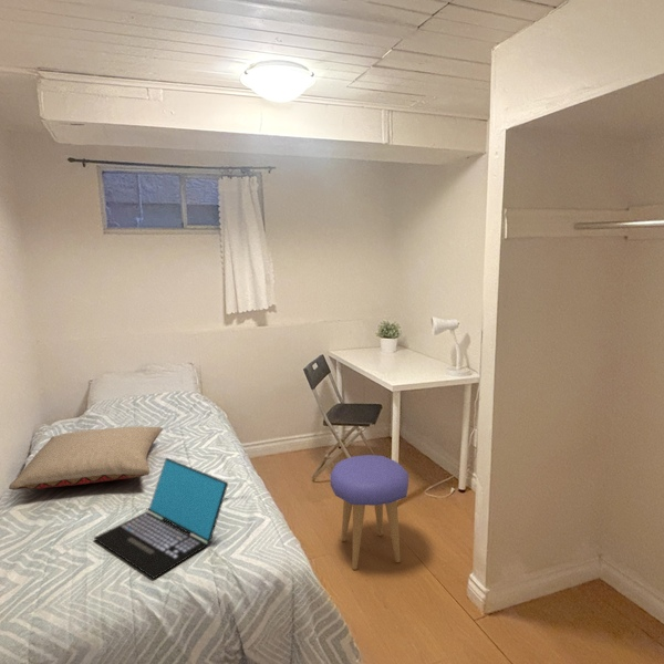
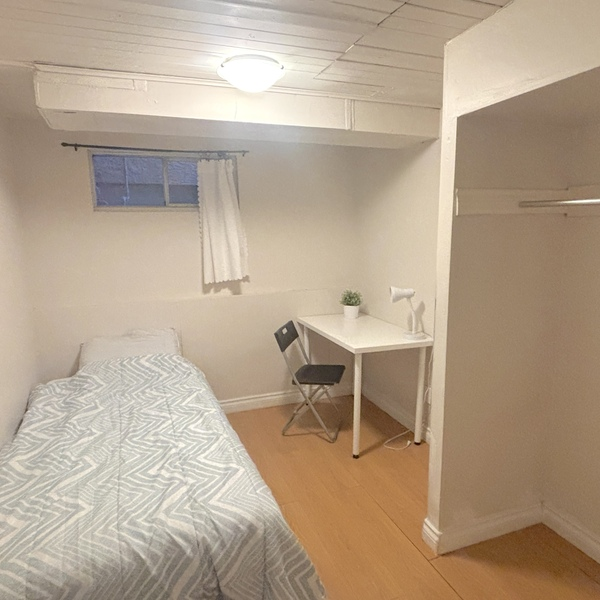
- stool [330,454,409,571]
- laptop [93,457,229,580]
- pillow [8,425,164,490]
